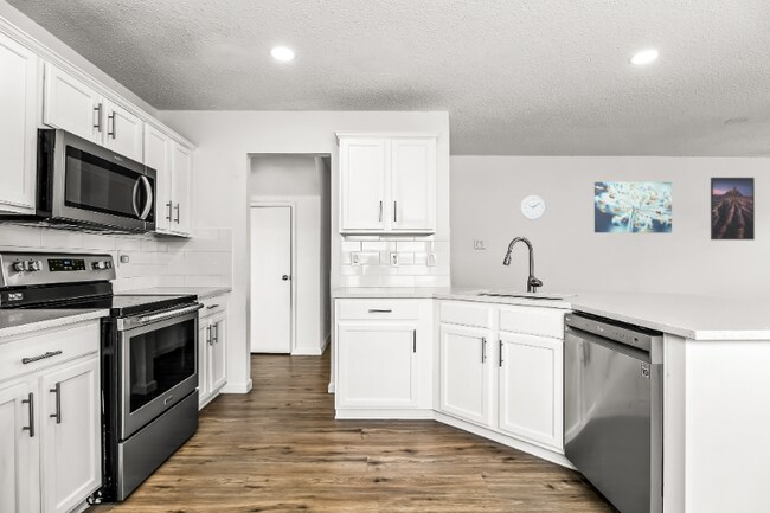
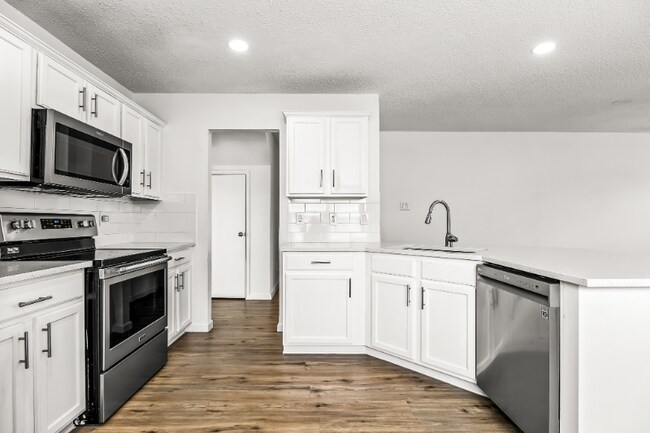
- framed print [710,177,756,241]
- wall art [593,181,673,235]
- wall clock [519,194,546,222]
